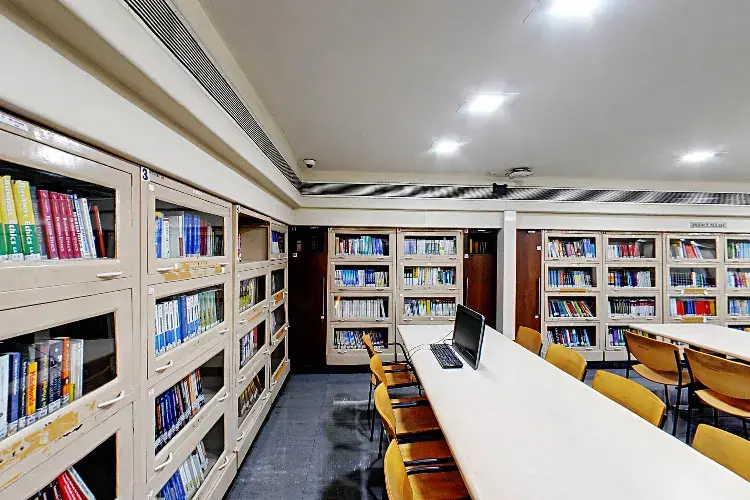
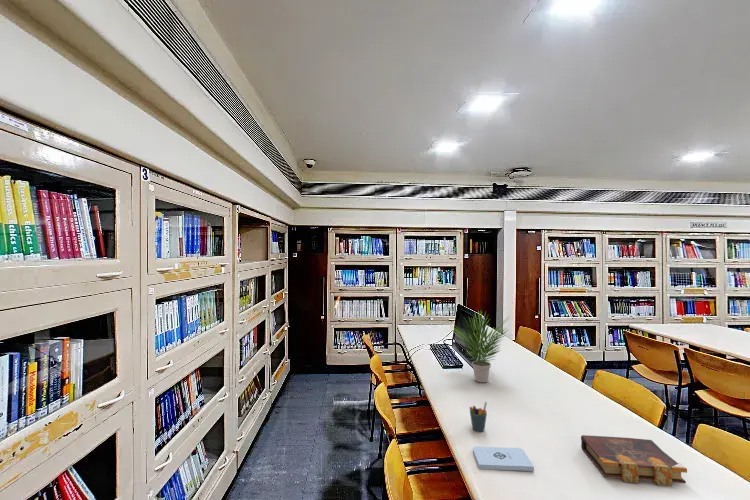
+ pen holder [468,401,488,433]
+ potted plant [449,309,511,384]
+ notepad [472,445,535,472]
+ book [580,434,688,487]
